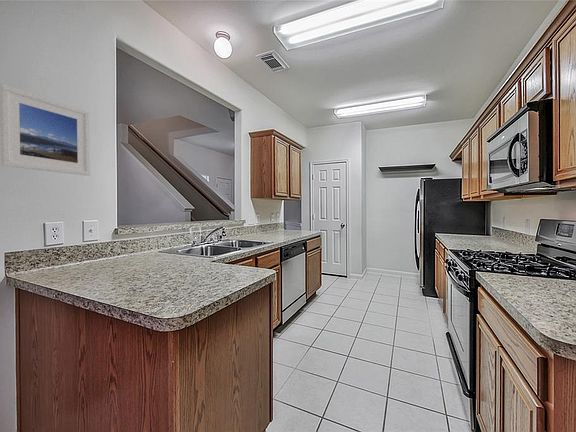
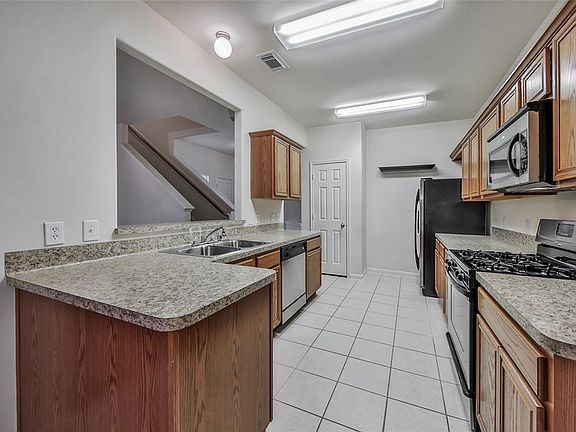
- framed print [0,83,91,177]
